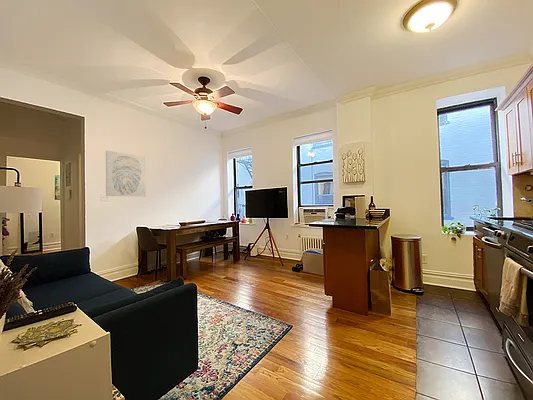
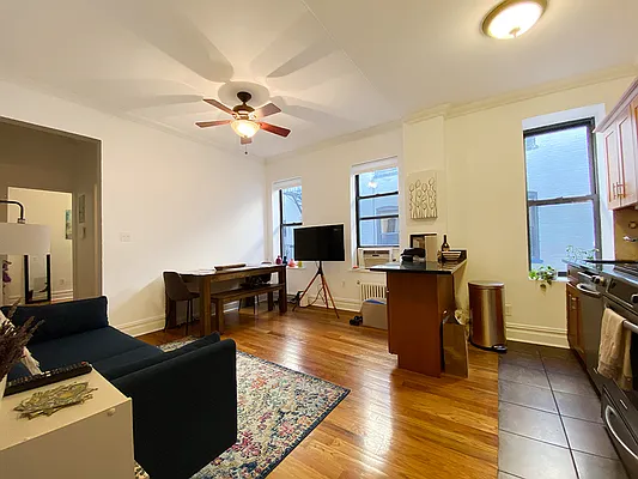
- wall art [105,150,146,198]
